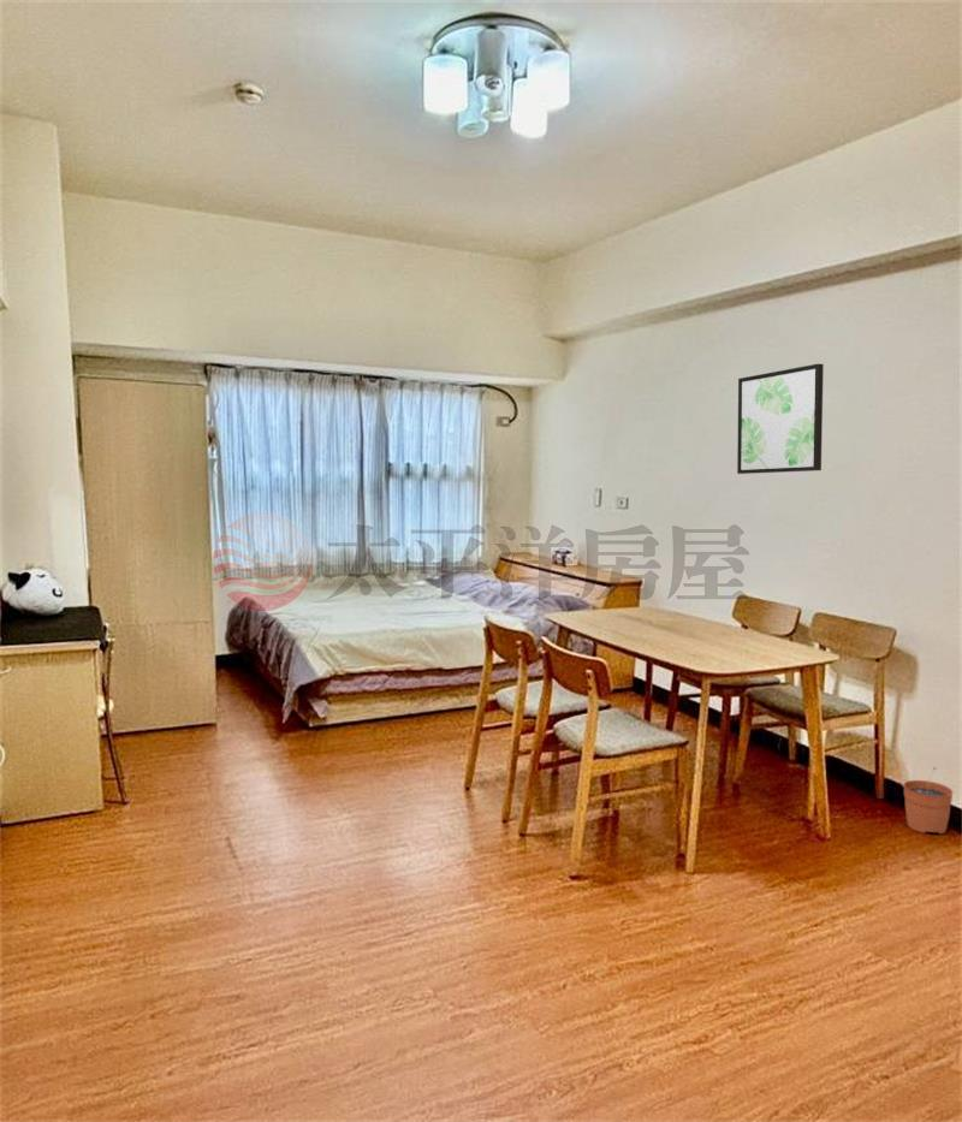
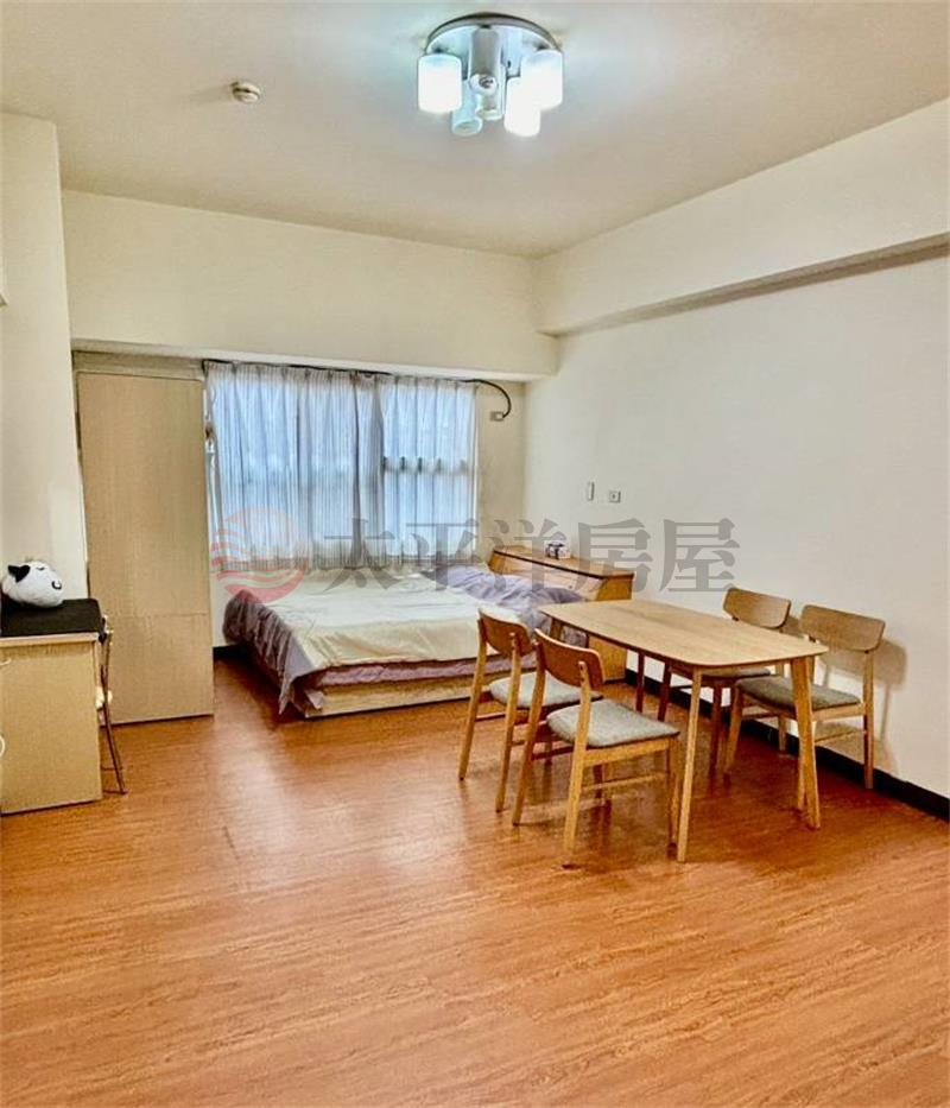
- plant pot [902,766,954,835]
- wall art [736,362,825,475]
